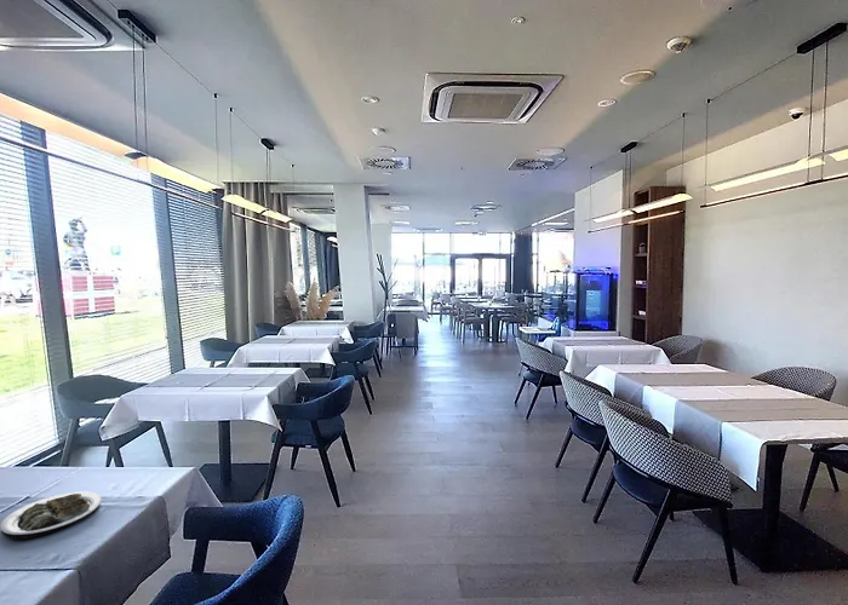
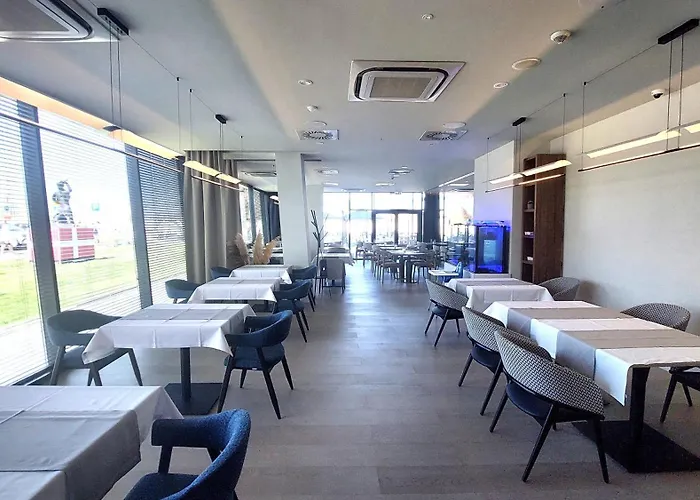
- plate [0,491,102,540]
